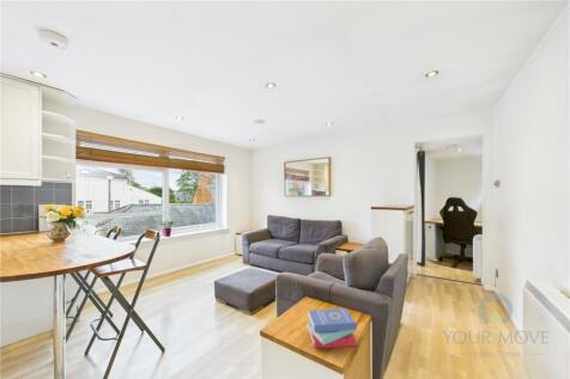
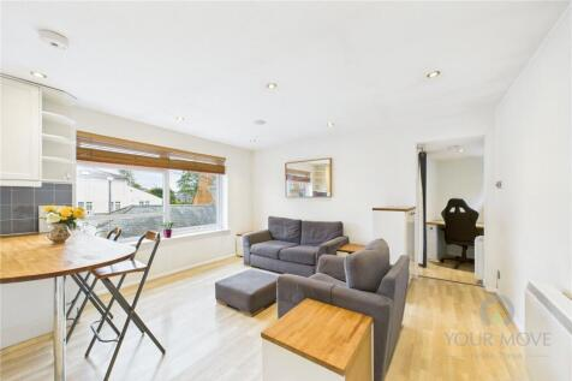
- book [305,307,357,349]
